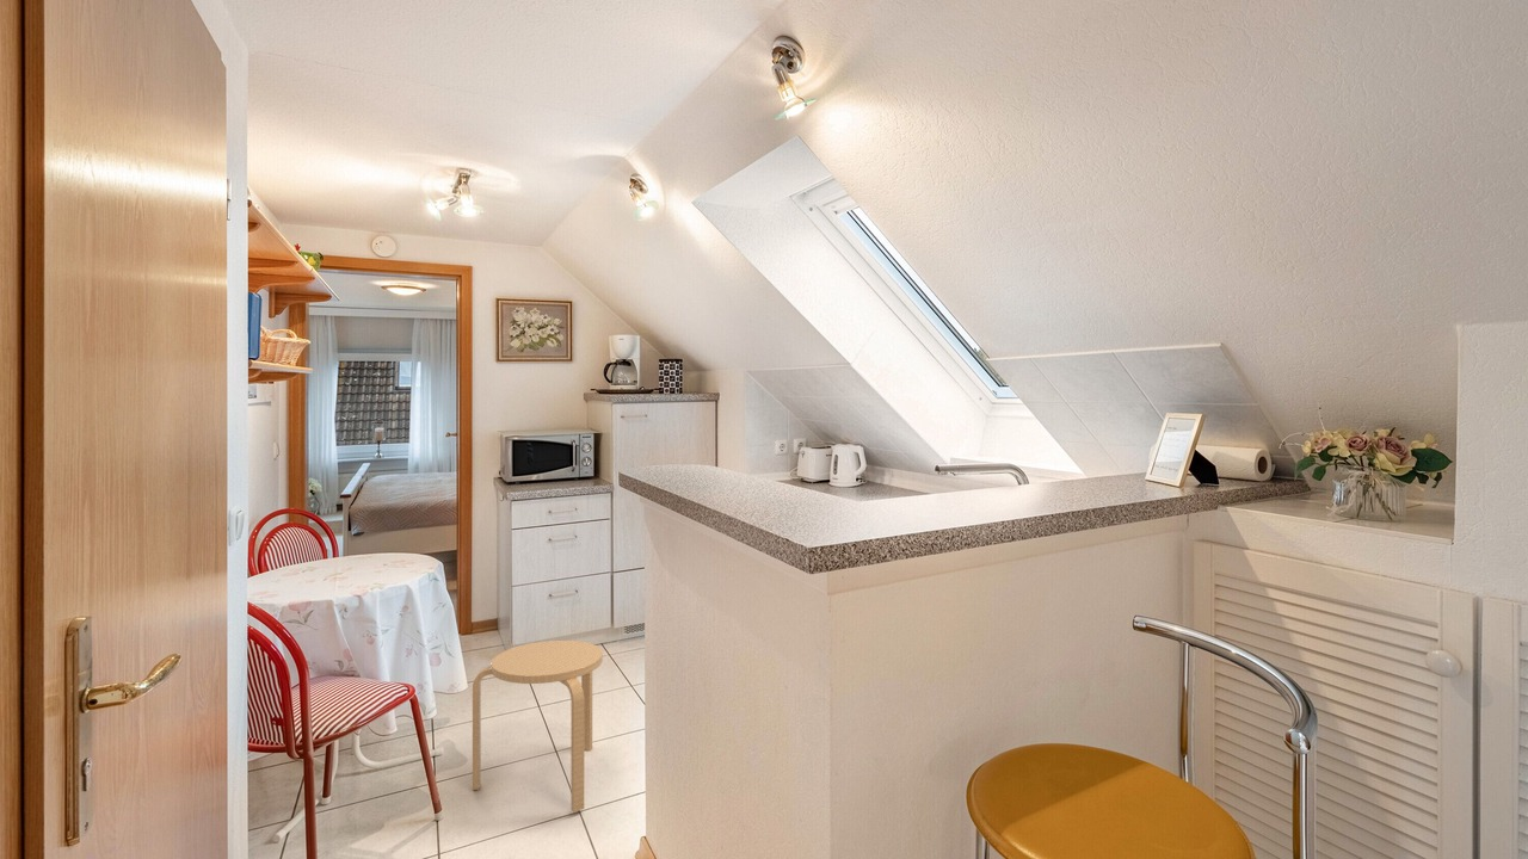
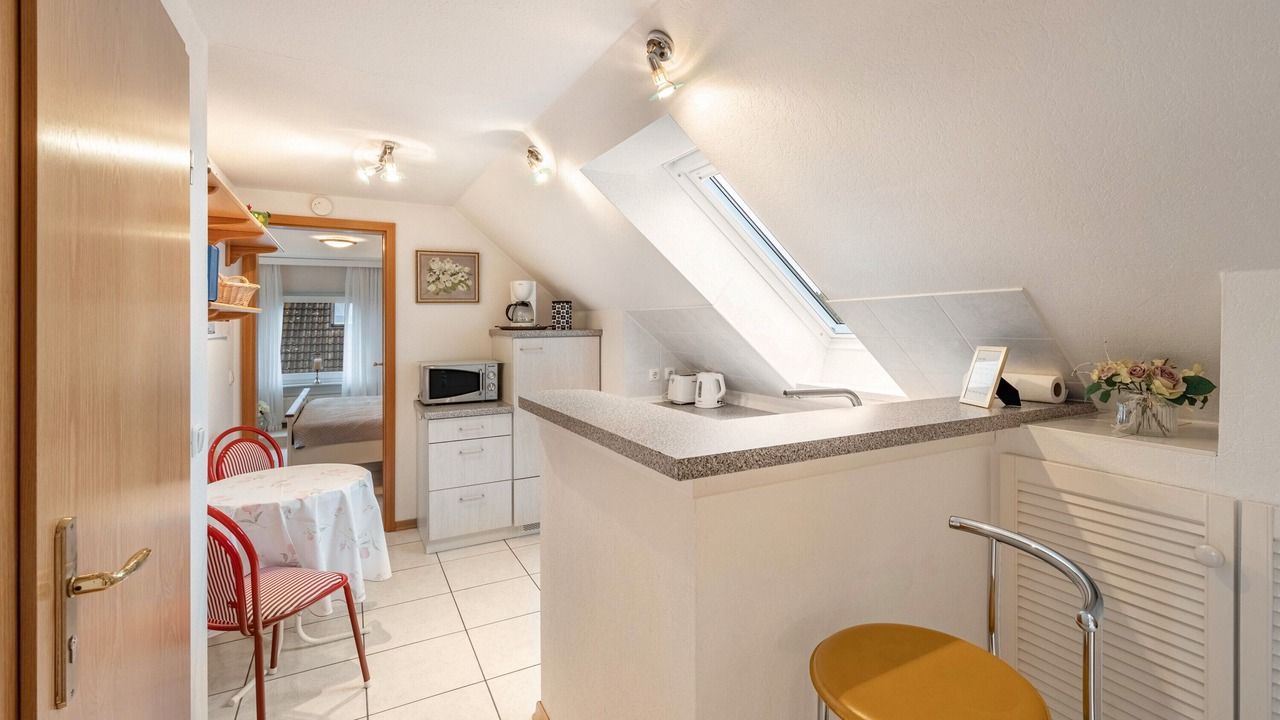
- stool [472,639,604,814]
